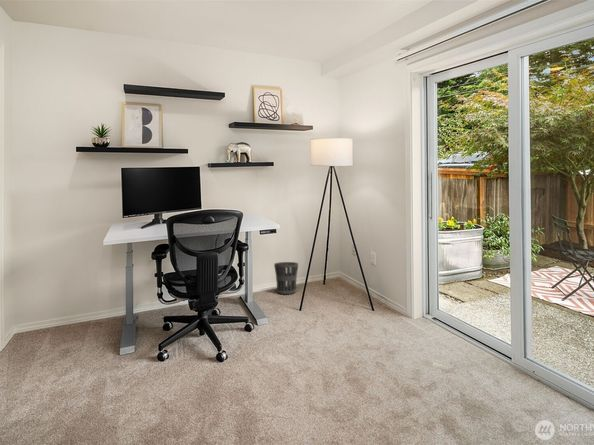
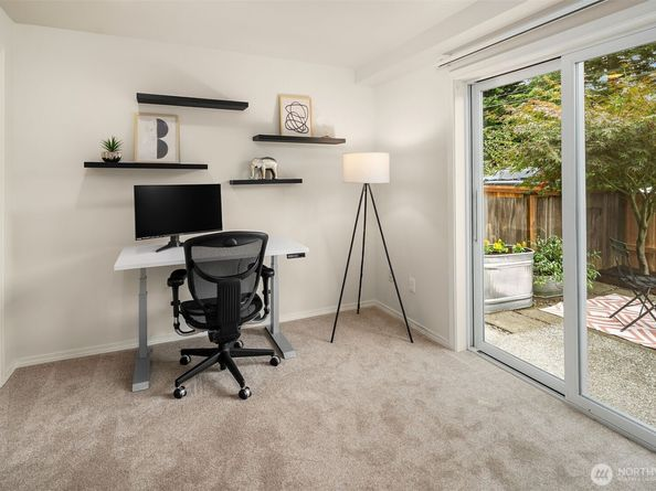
- wastebasket [273,261,299,295]
